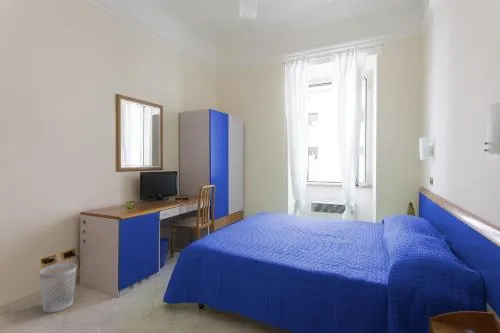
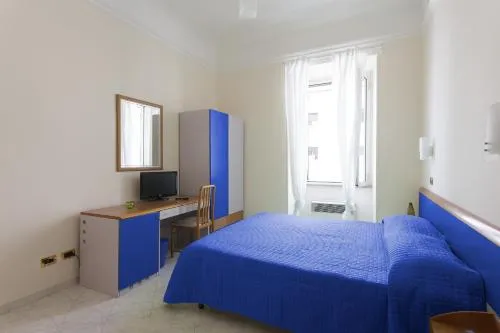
- wastebasket [38,262,77,314]
